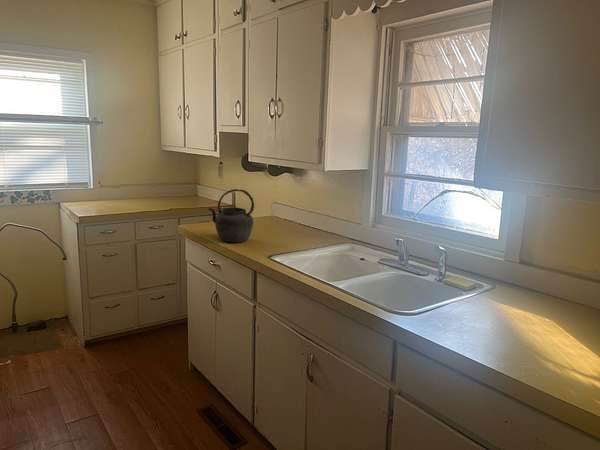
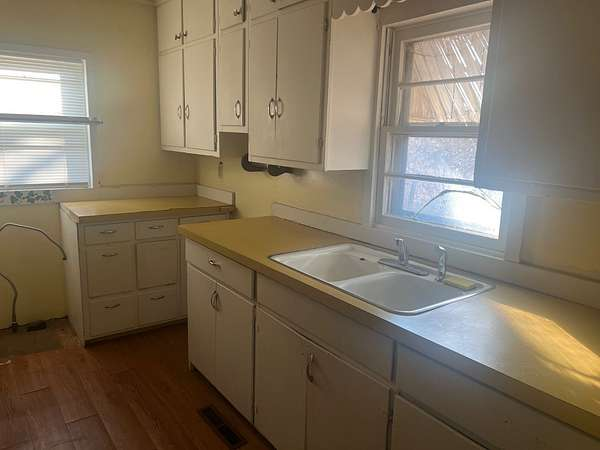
- kettle [207,188,255,243]
